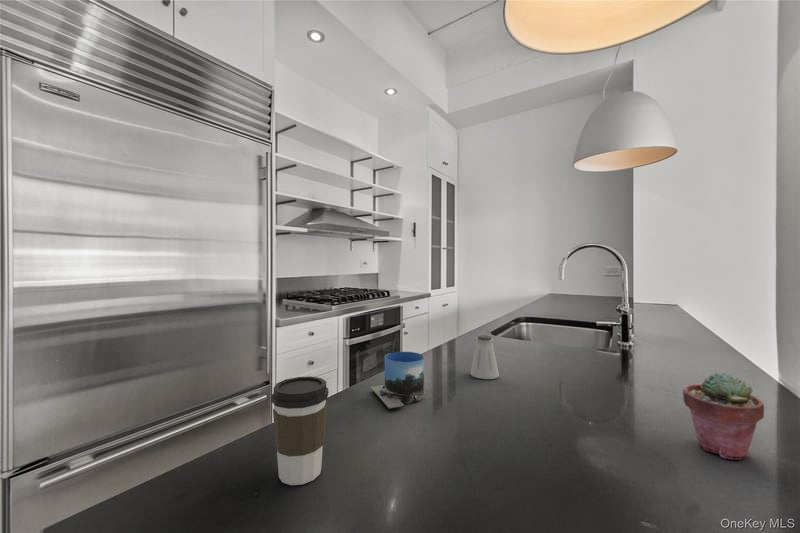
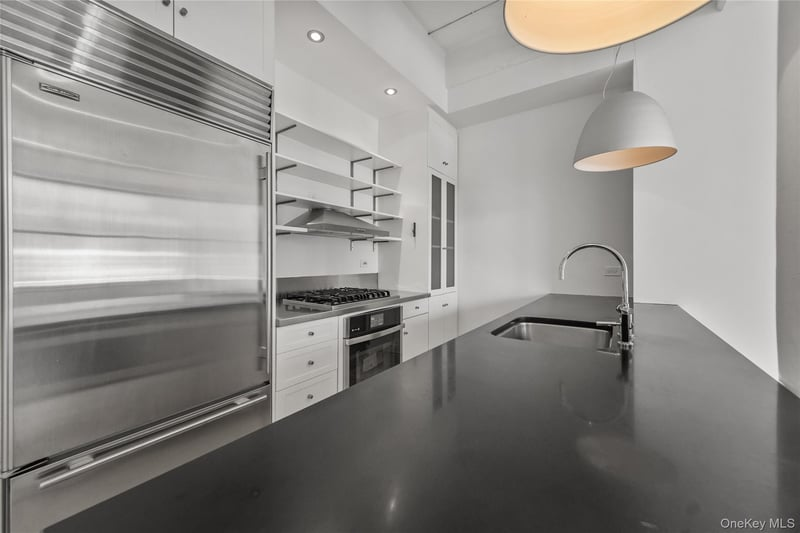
- coffee cup [270,375,330,486]
- saltshaker [469,334,500,380]
- mug [370,351,425,409]
- potted succulent [682,371,765,461]
